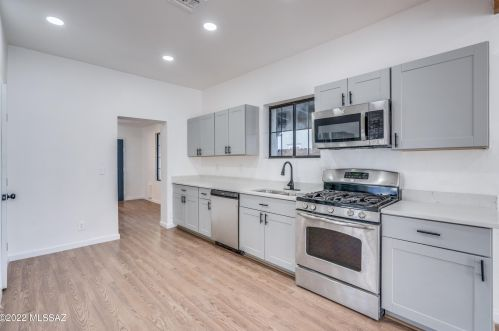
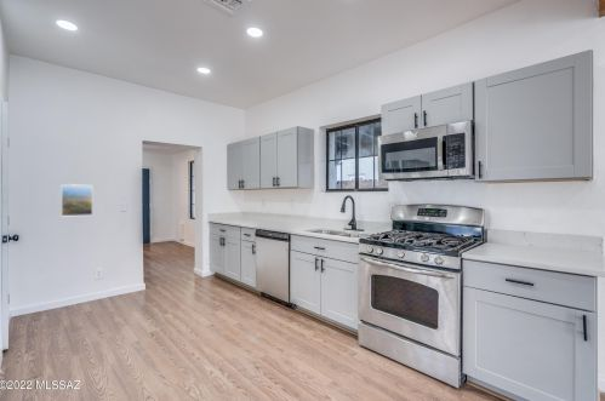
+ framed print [59,183,95,217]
